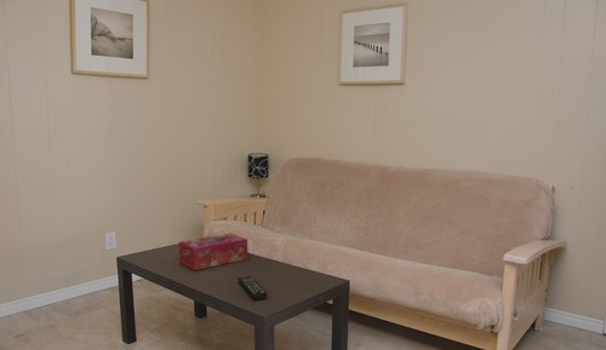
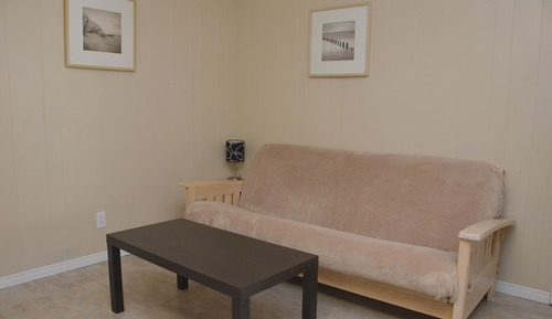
- tissue box [177,233,248,271]
- remote control [236,275,268,300]
